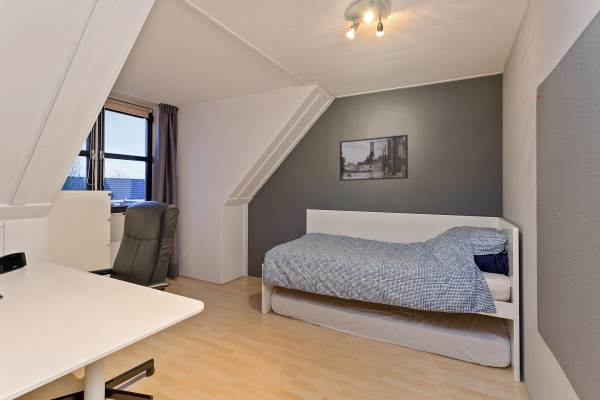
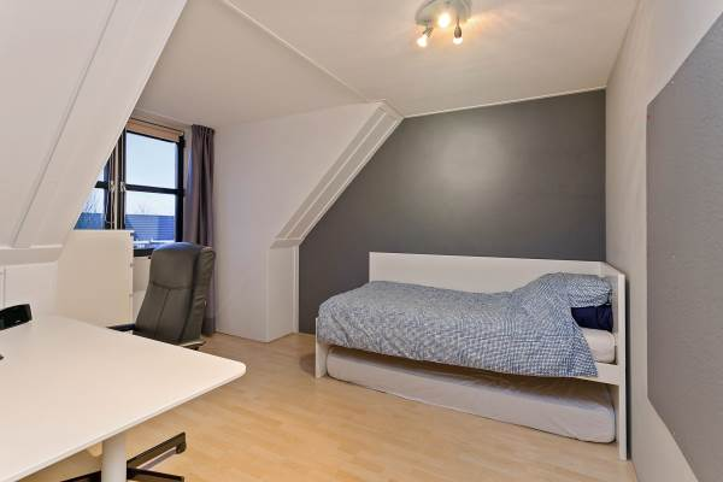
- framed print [339,134,409,182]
